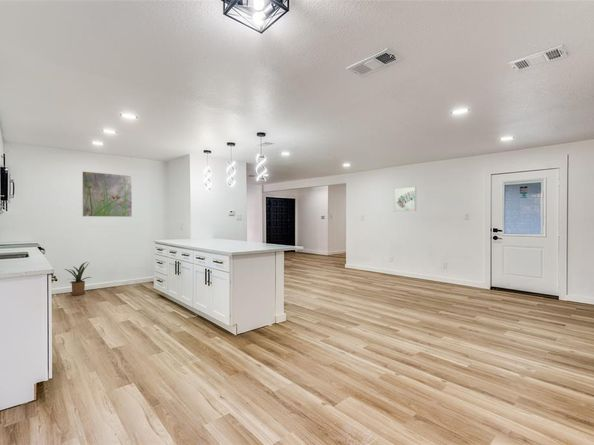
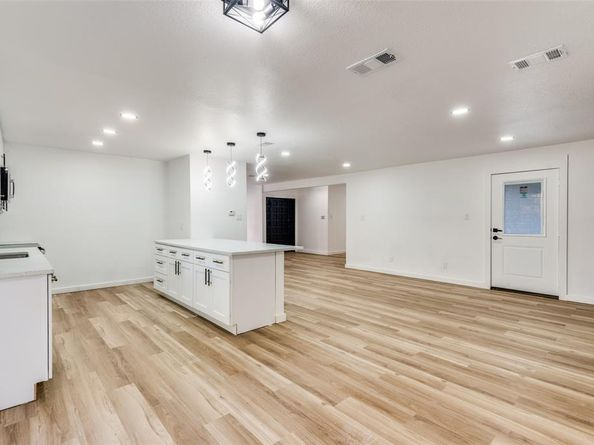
- wall art [392,186,417,212]
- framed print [81,171,133,218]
- house plant [64,261,94,296]
